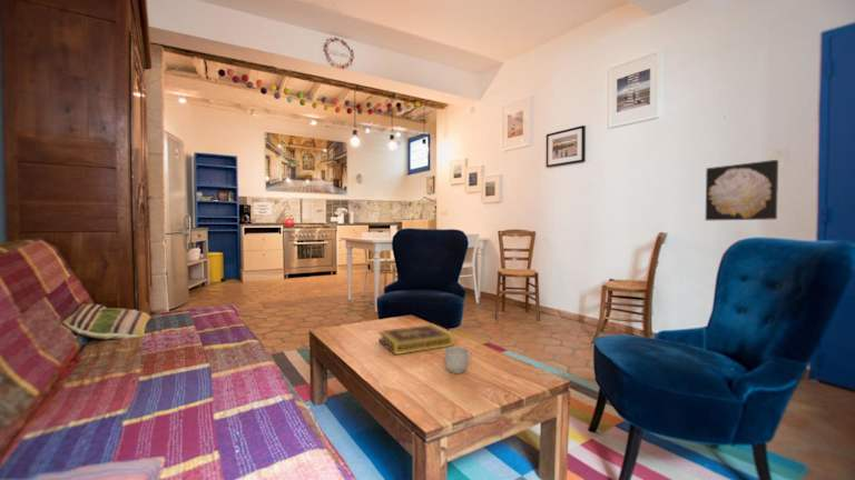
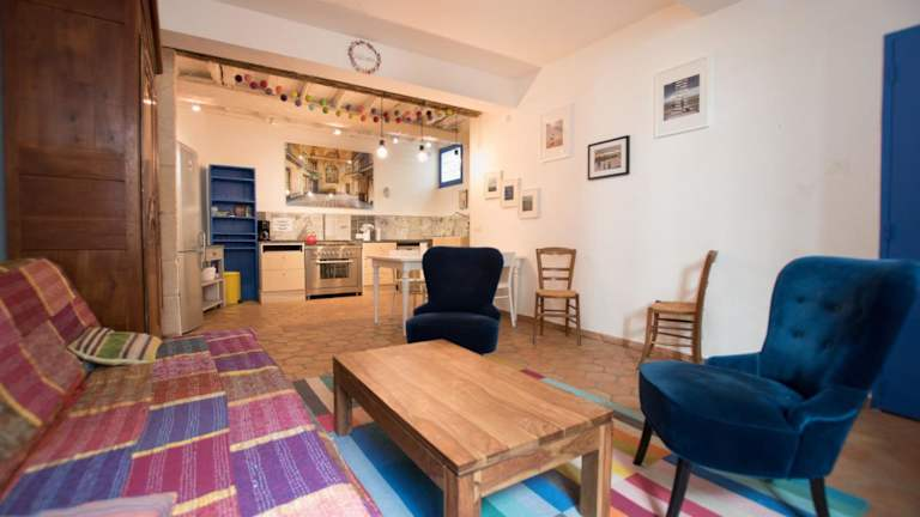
- wall art [705,159,779,221]
- book [379,323,455,356]
- mug [443,346,473,374]
